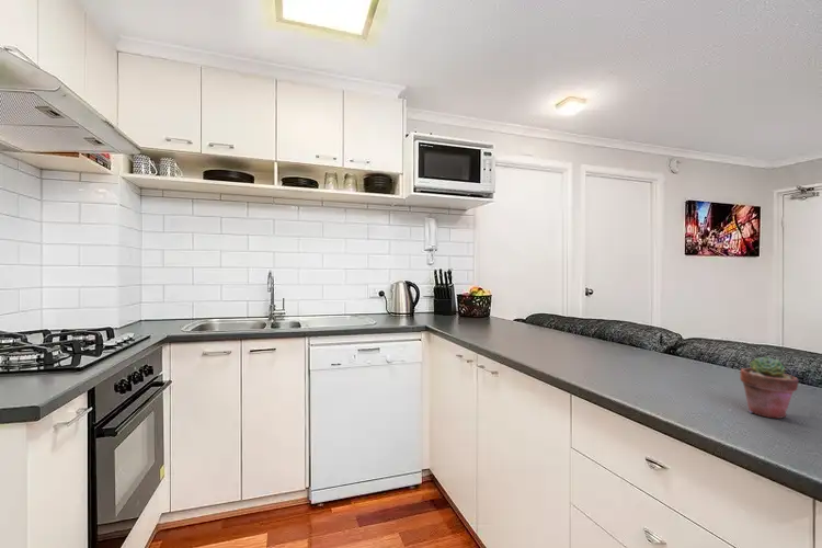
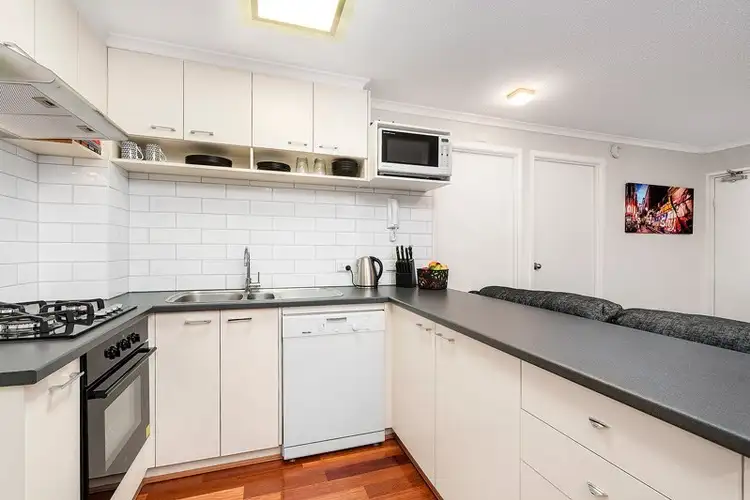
- potted succulent [739,355,800,420]
